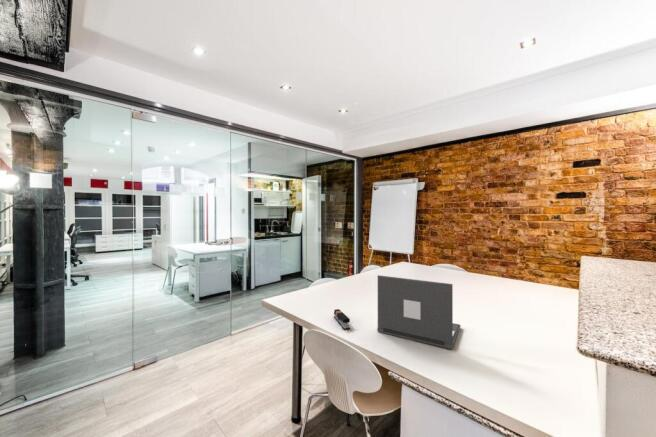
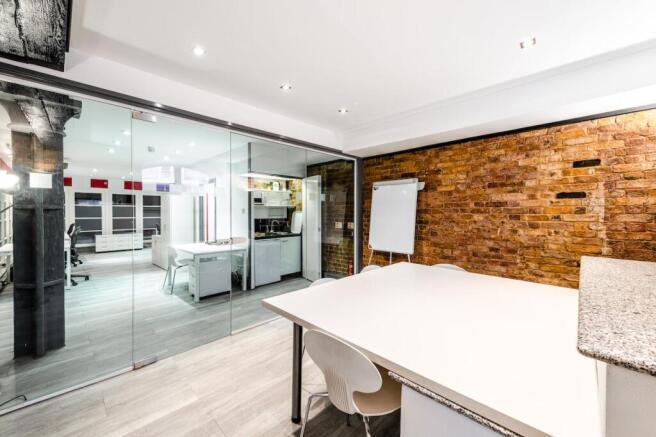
- laptop [376,274,462,350]
- stapler [333,308,351,330]
